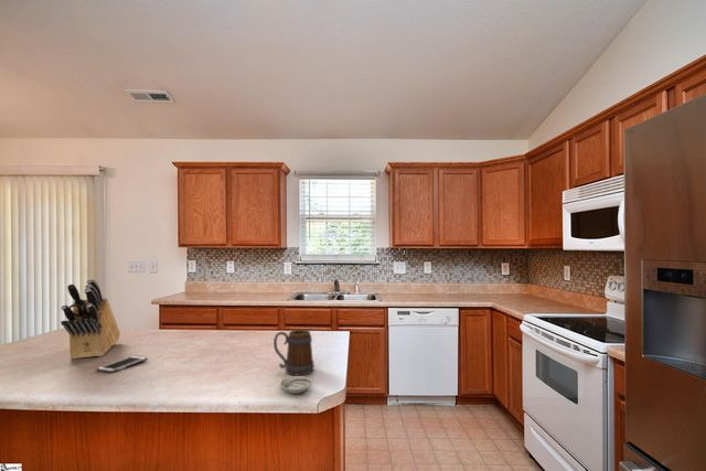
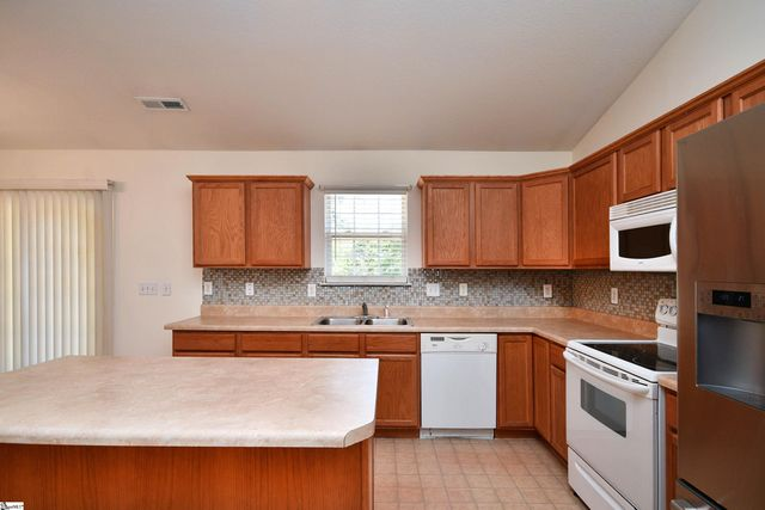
- knife block [60,278,121,360]
- saucer [278,375,313,395]
- mug [272,328,315,376]
- cell phone [96,354,148,374]
